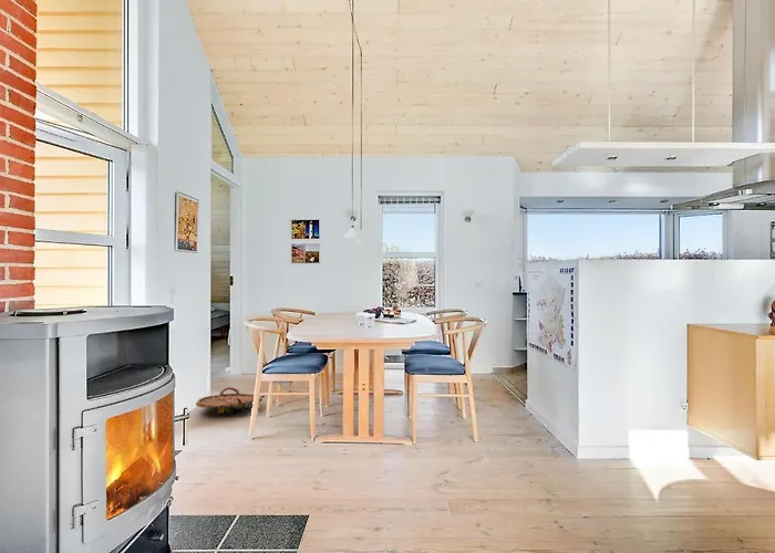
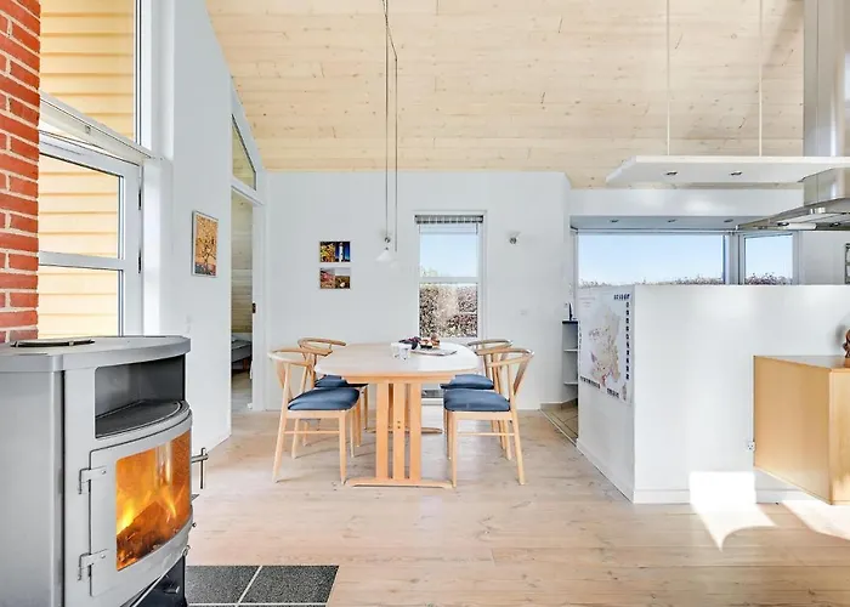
- woven basket [195,386,266,415]
